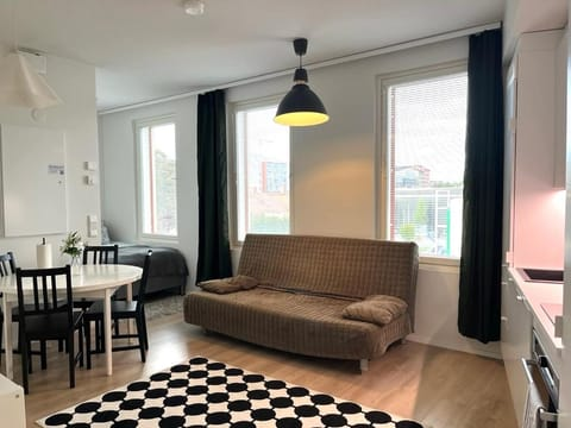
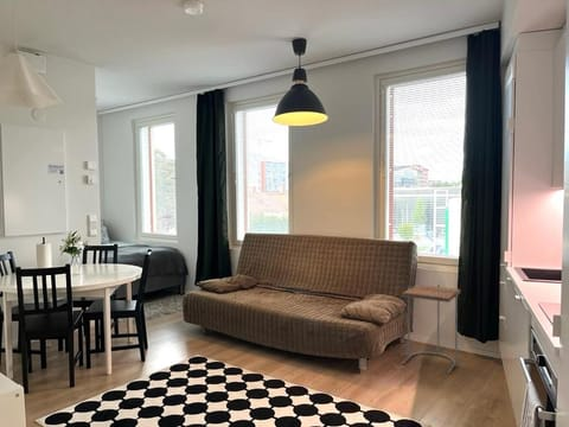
+ side table [401,283,462,376]
